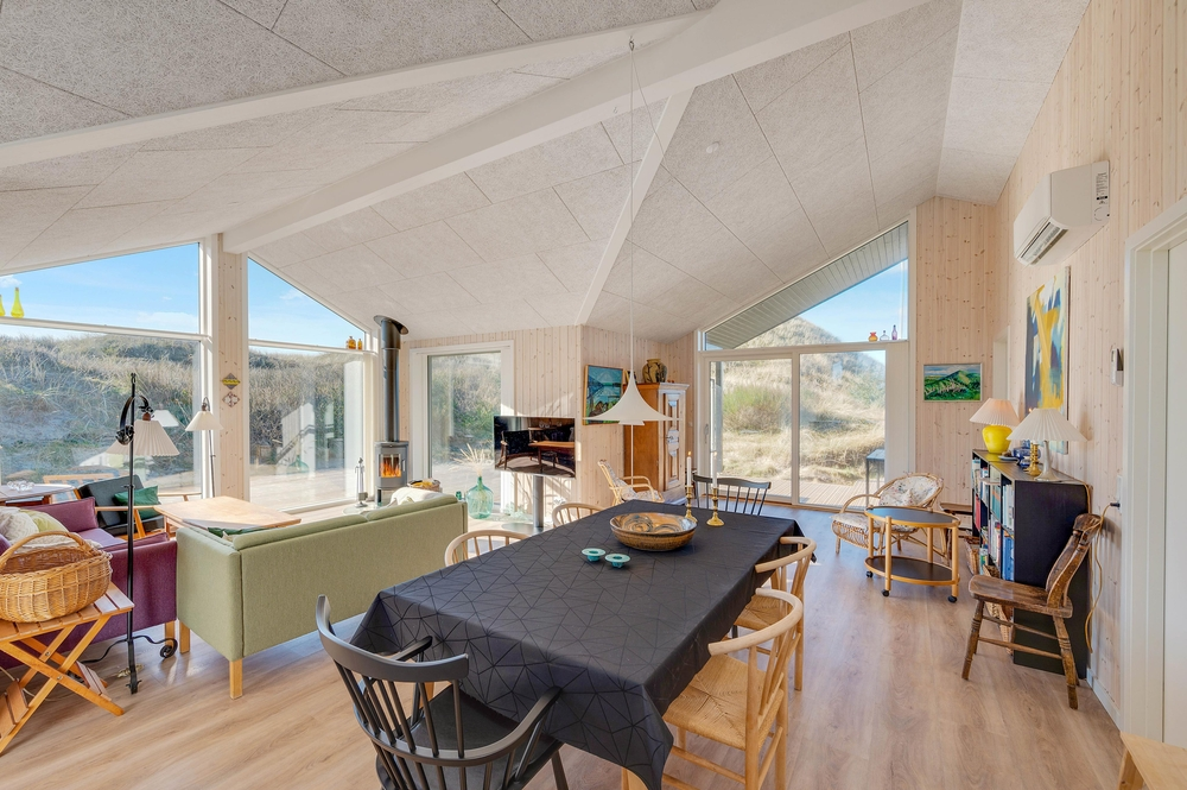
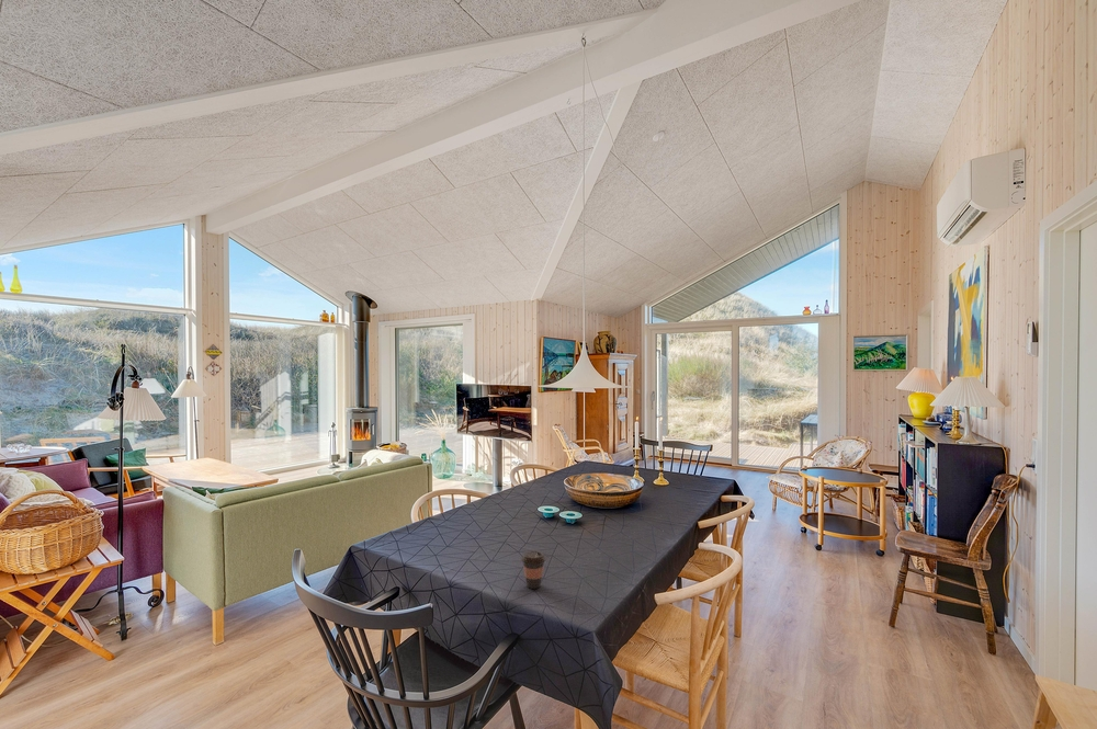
+ coffee cup [521,550,546,590]
